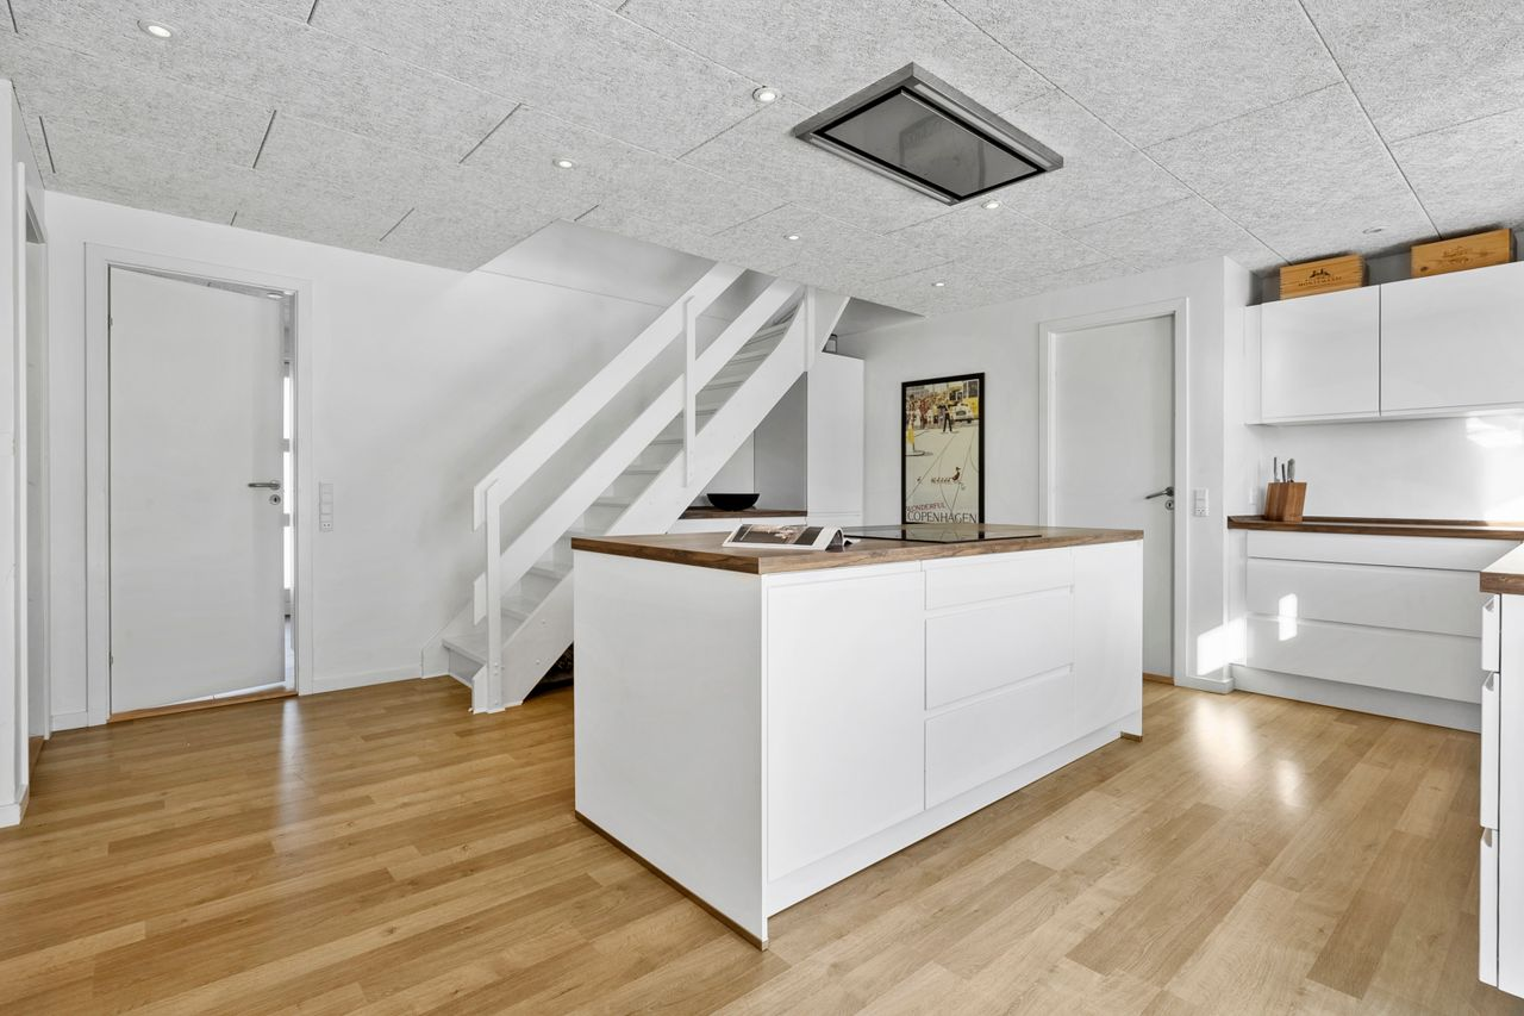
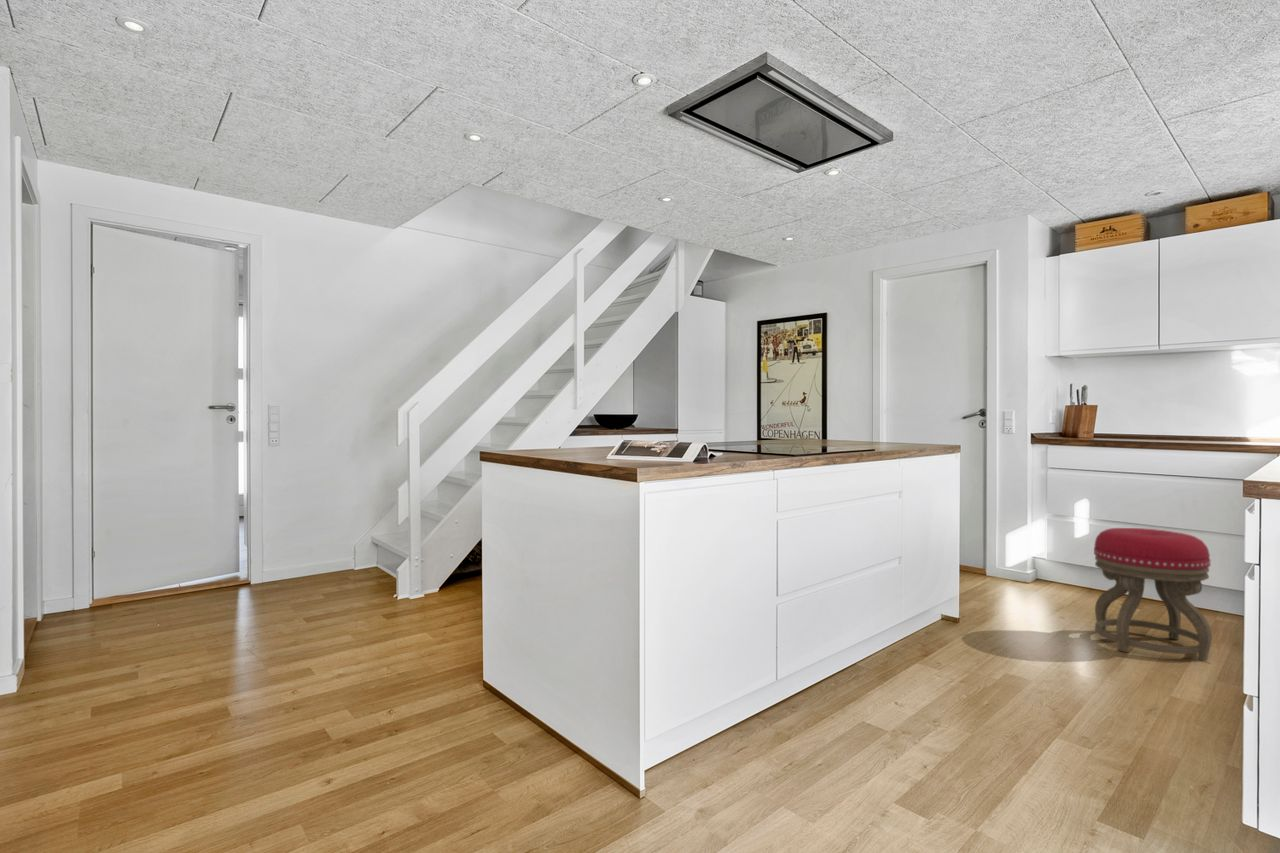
+ stool [1093,527,1213,662]
